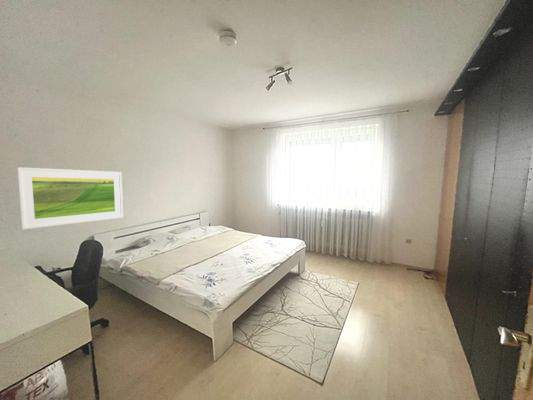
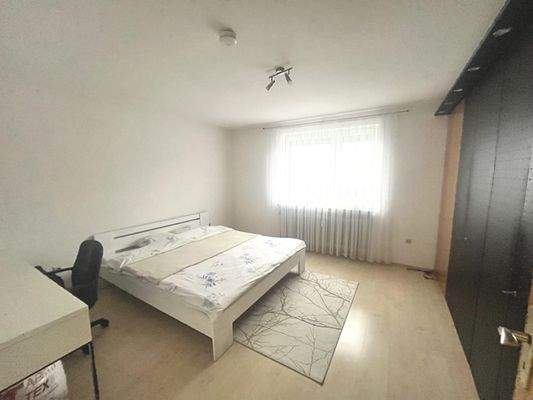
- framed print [16,166,124,230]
